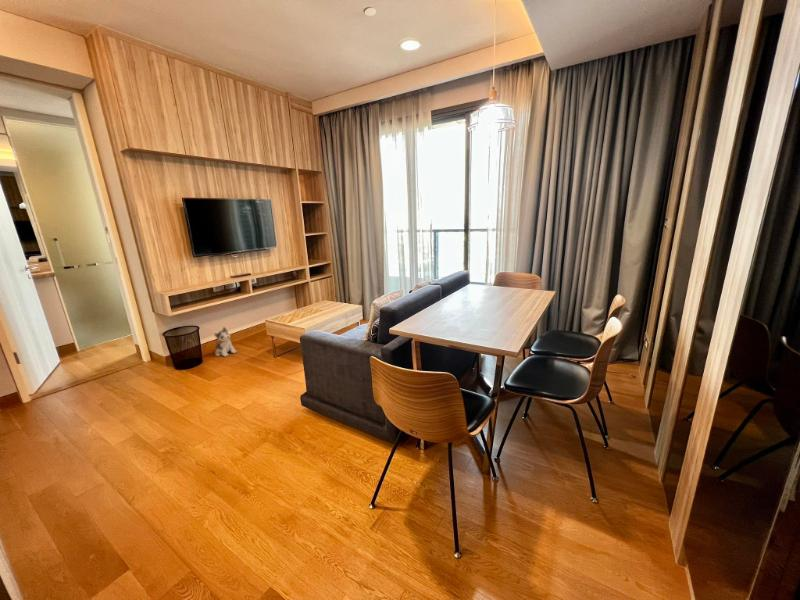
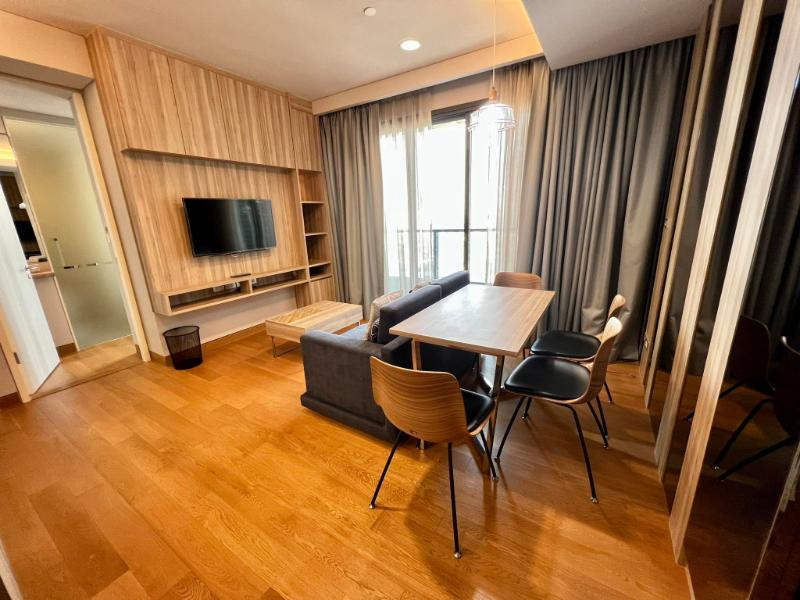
- plush toy [213,326,238,358]
